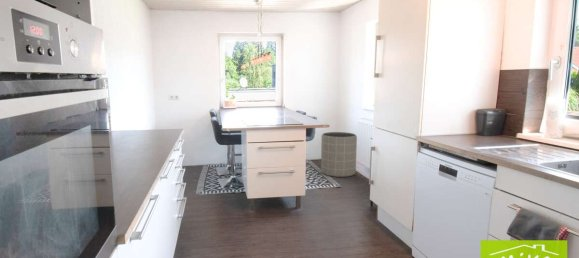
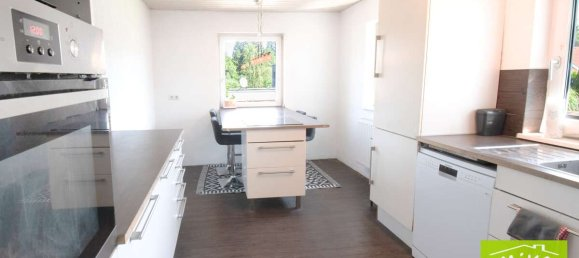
- trash can [320,131,358,178]
